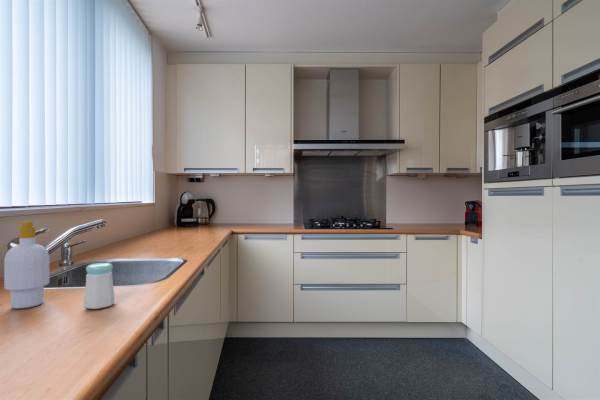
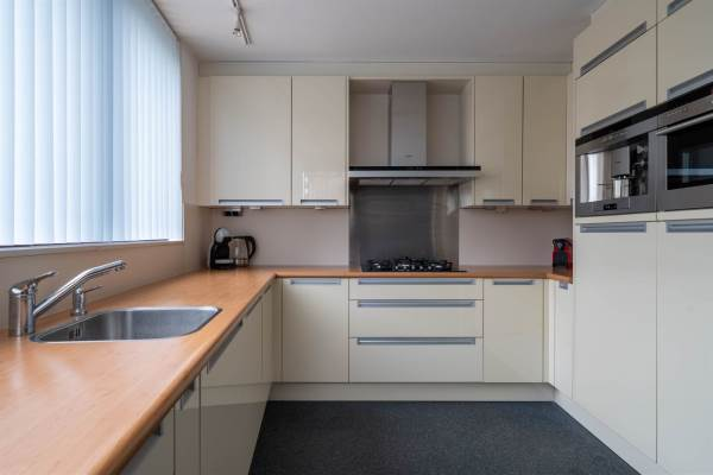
- soap bottle [3,221,50,310]
- salt shaker [82,262,116,310]
